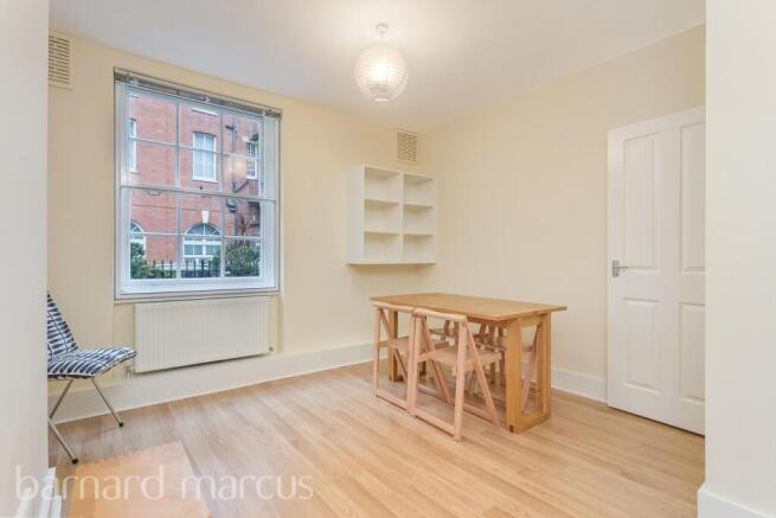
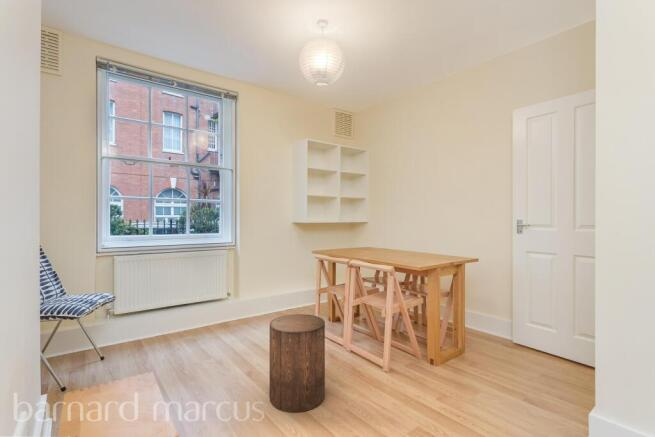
+ stool [269,313,326,413]
